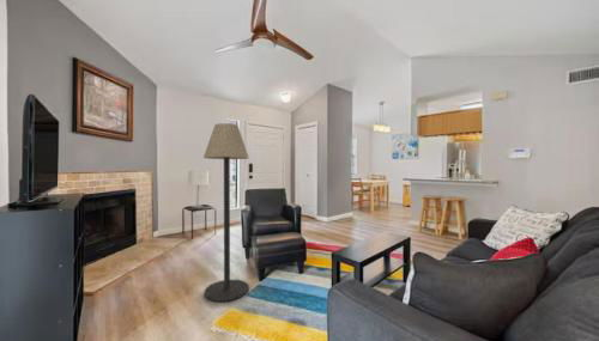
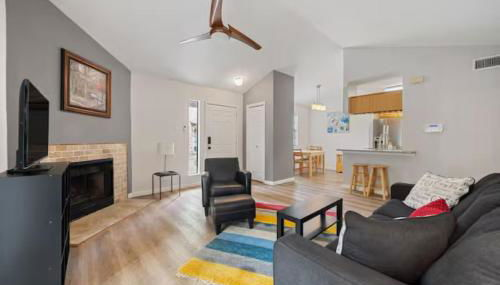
- floor lamp [202,122,250,303]
